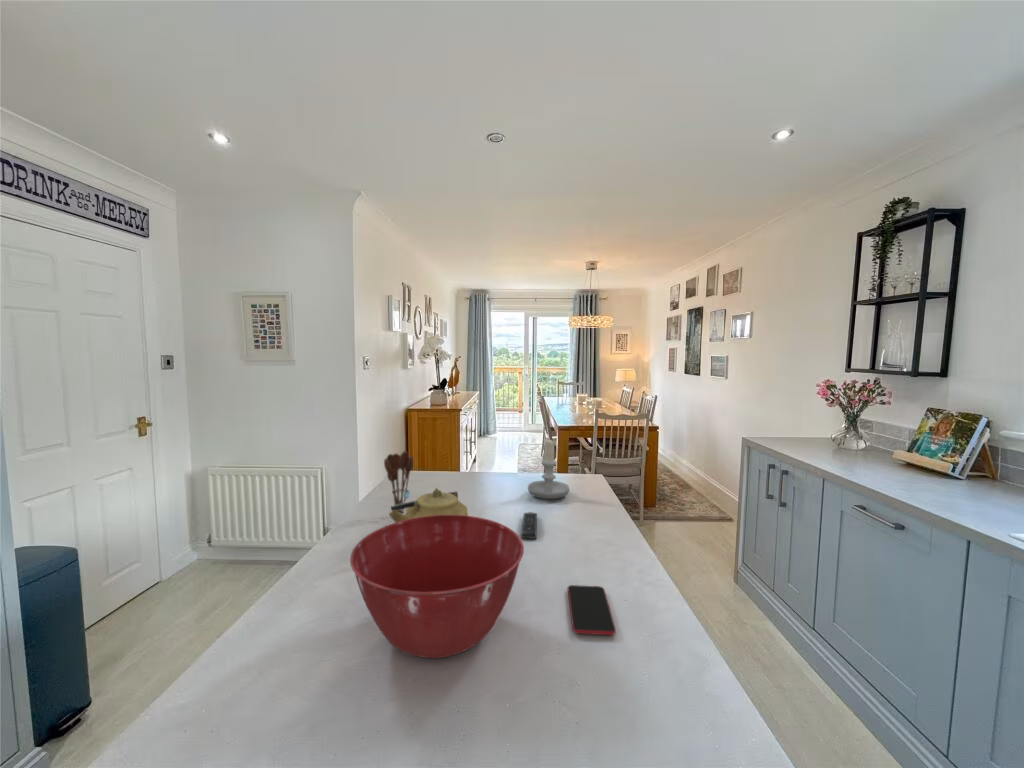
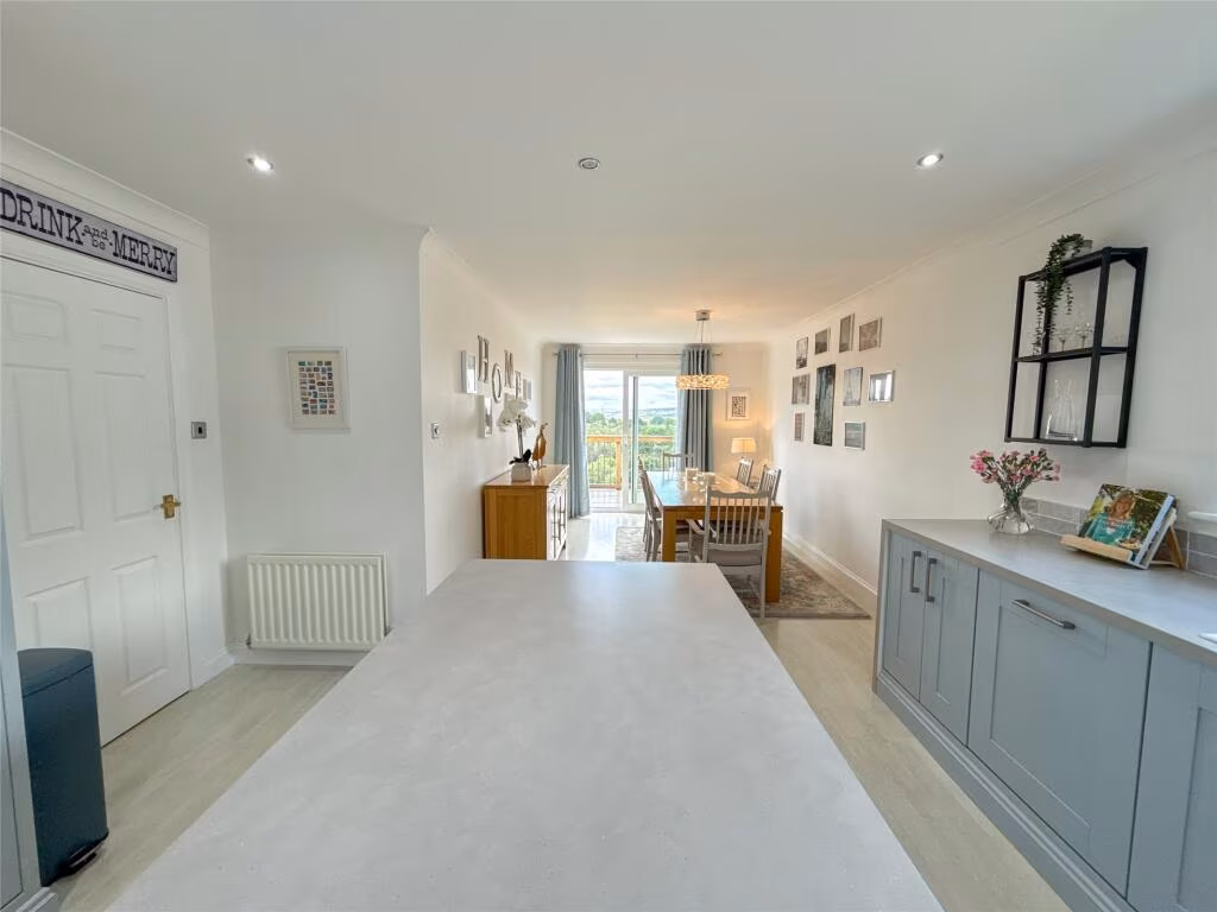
- utensil holder [383,450,414,515]
- mixing bowl [349,515,525,659]
- kettle [388,487,469,523]
- candle [527,436,571,500]
- remote control [520,511,538,540]
- smartphone [566,584,617,636]
